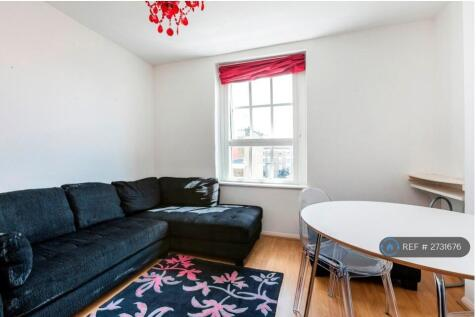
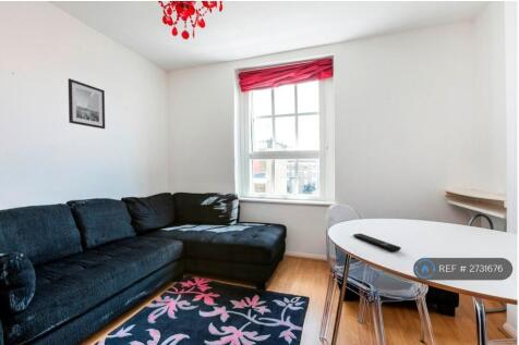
+ wall art [68,77,106,130]
+ remote control [352,233,402,252]
